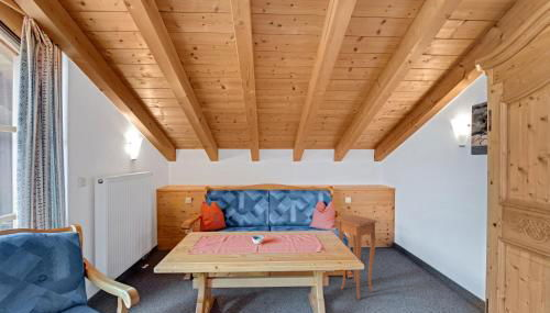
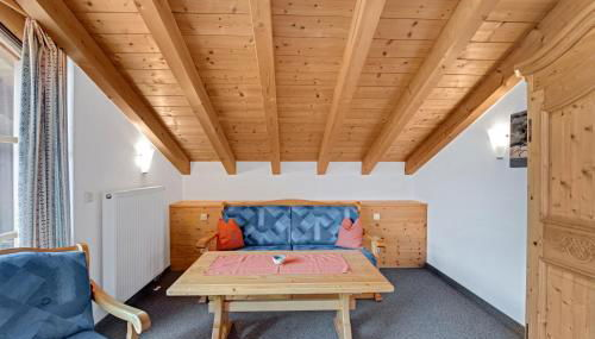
- side table [336,214,378,301]
